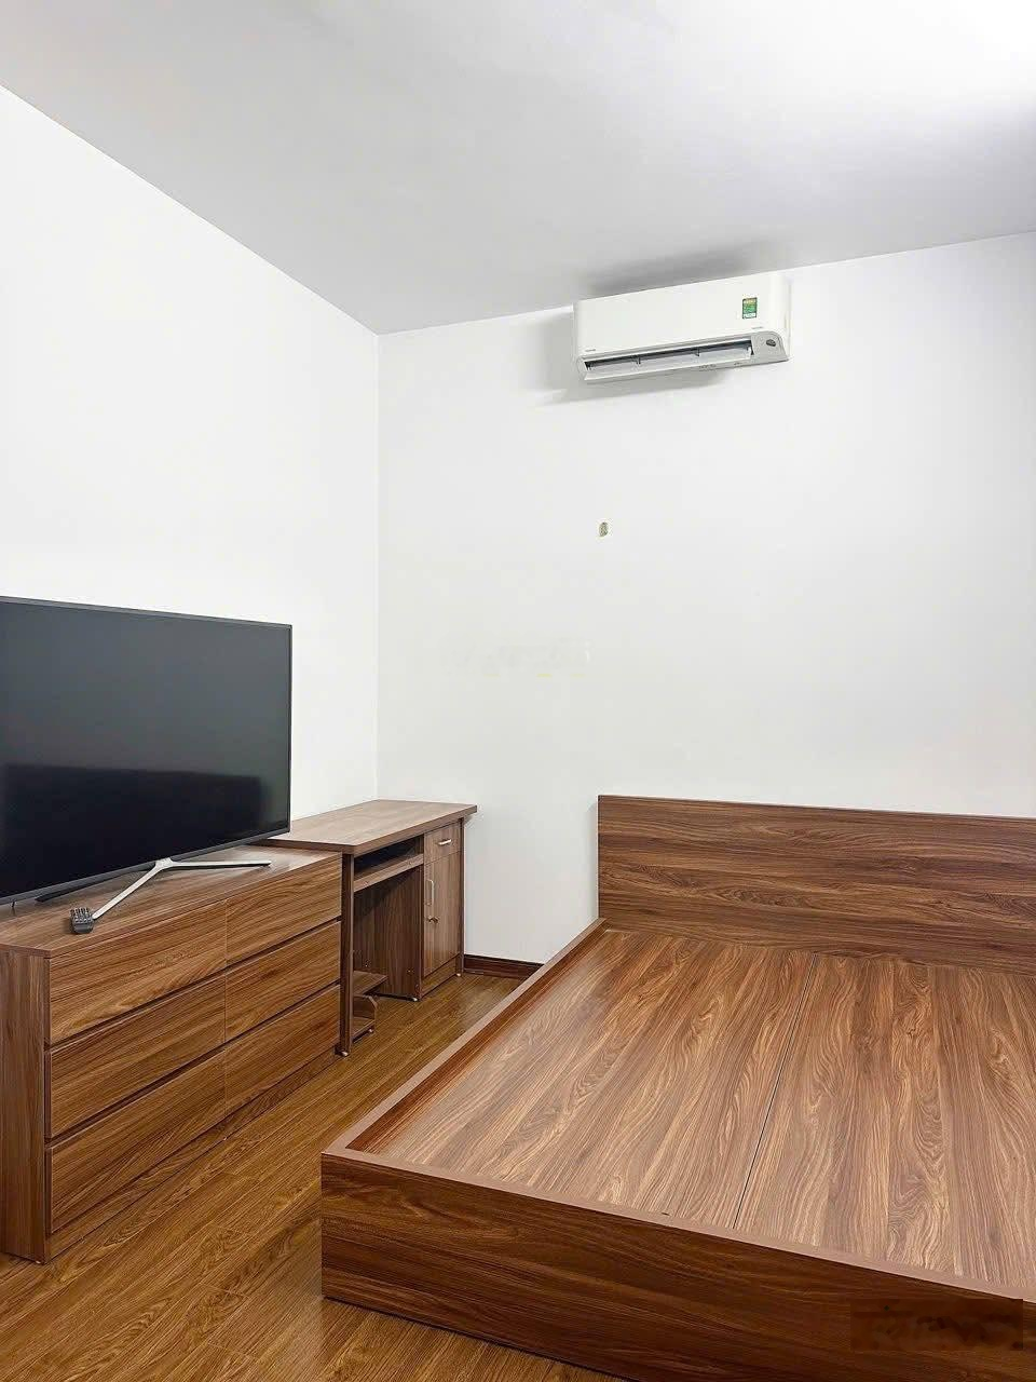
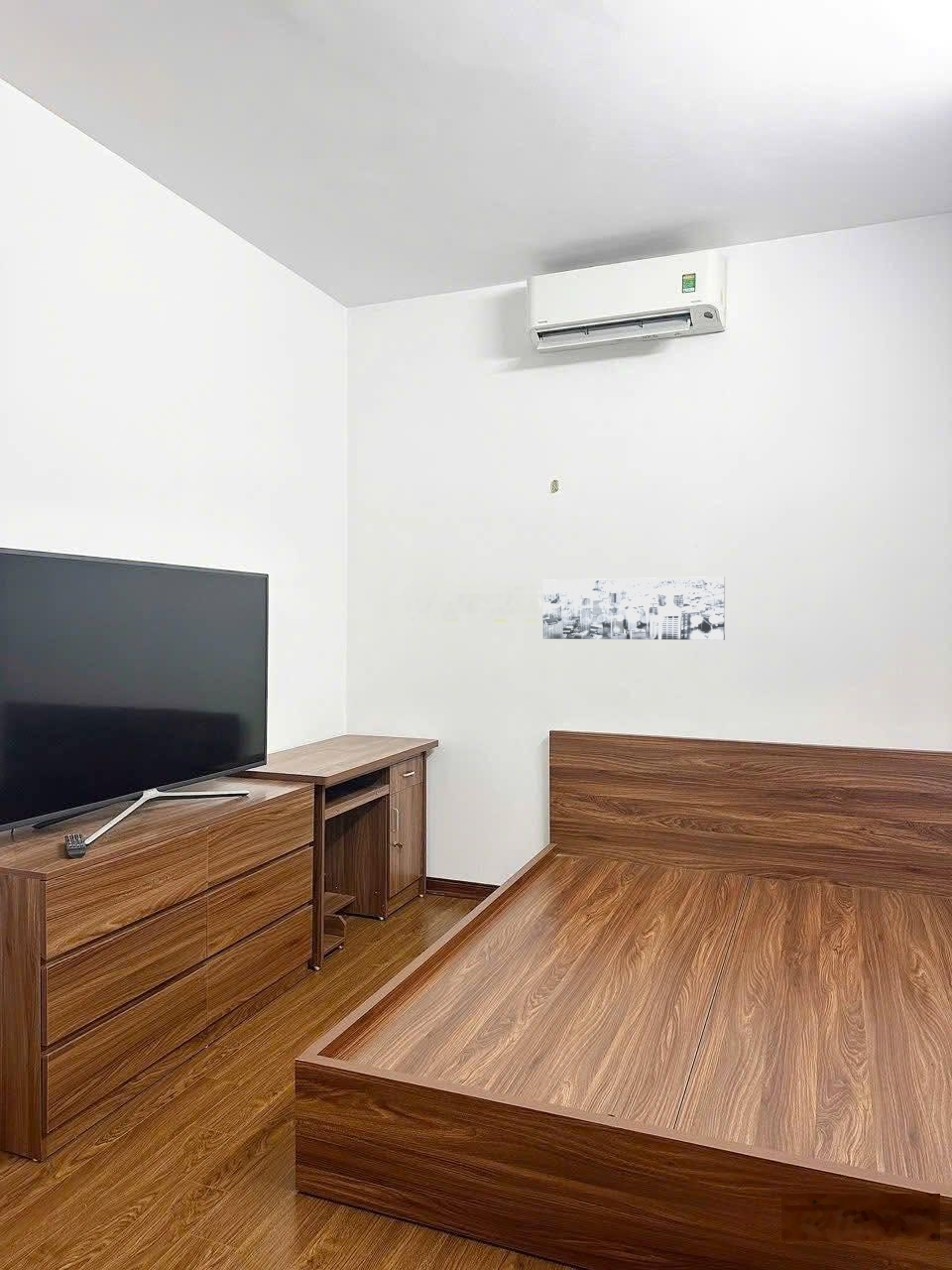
+ wall art [541,575,726,641]
